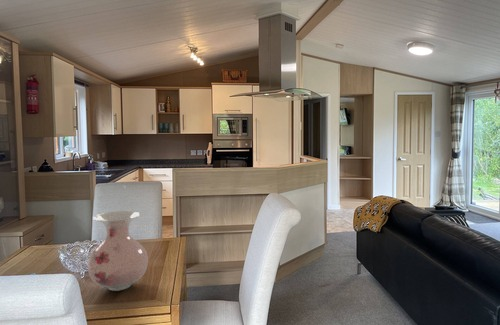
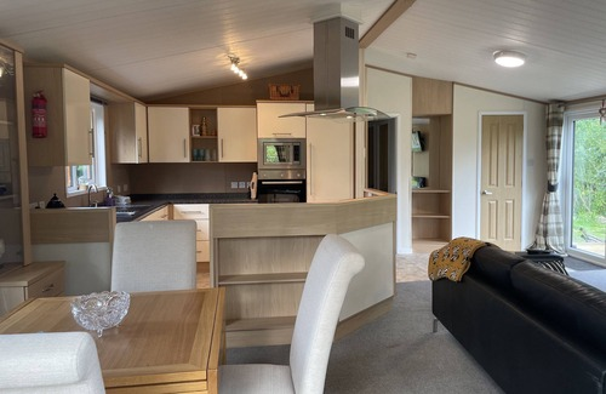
- vase [87,210,149,292]
